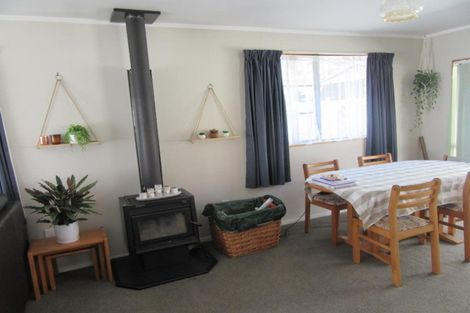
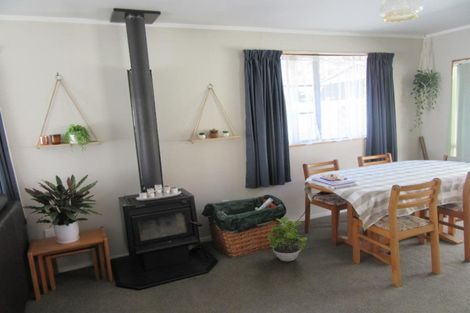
+ potted plant [266,216,308,262]
